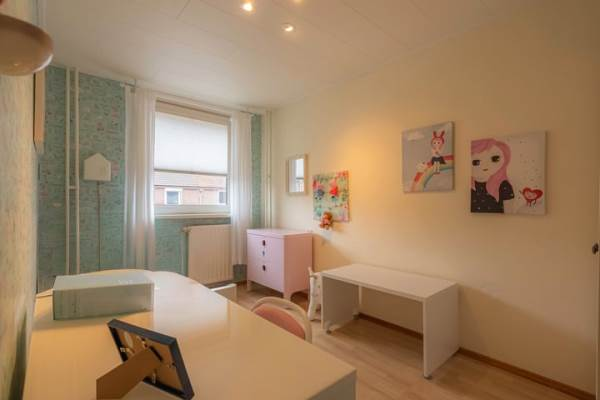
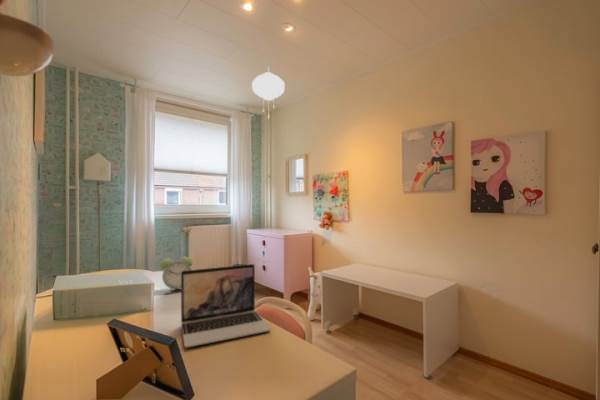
+ alarm clock [159,252,194,295]
+ paper lantern [251,66,286,119]
+ laptop [180,263,271,349]
